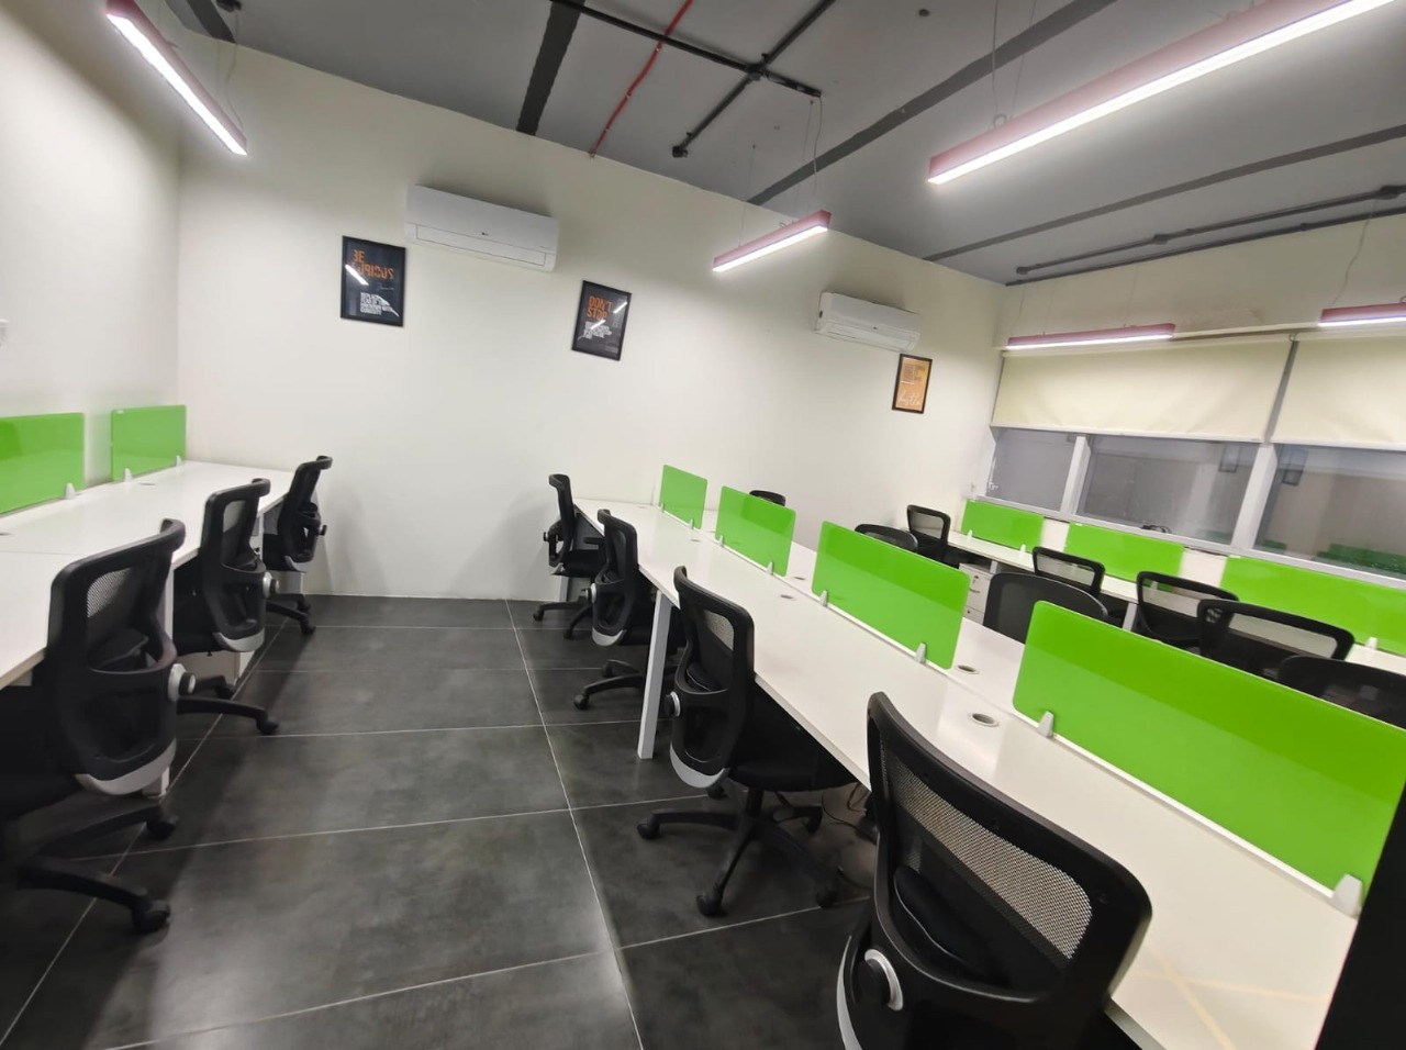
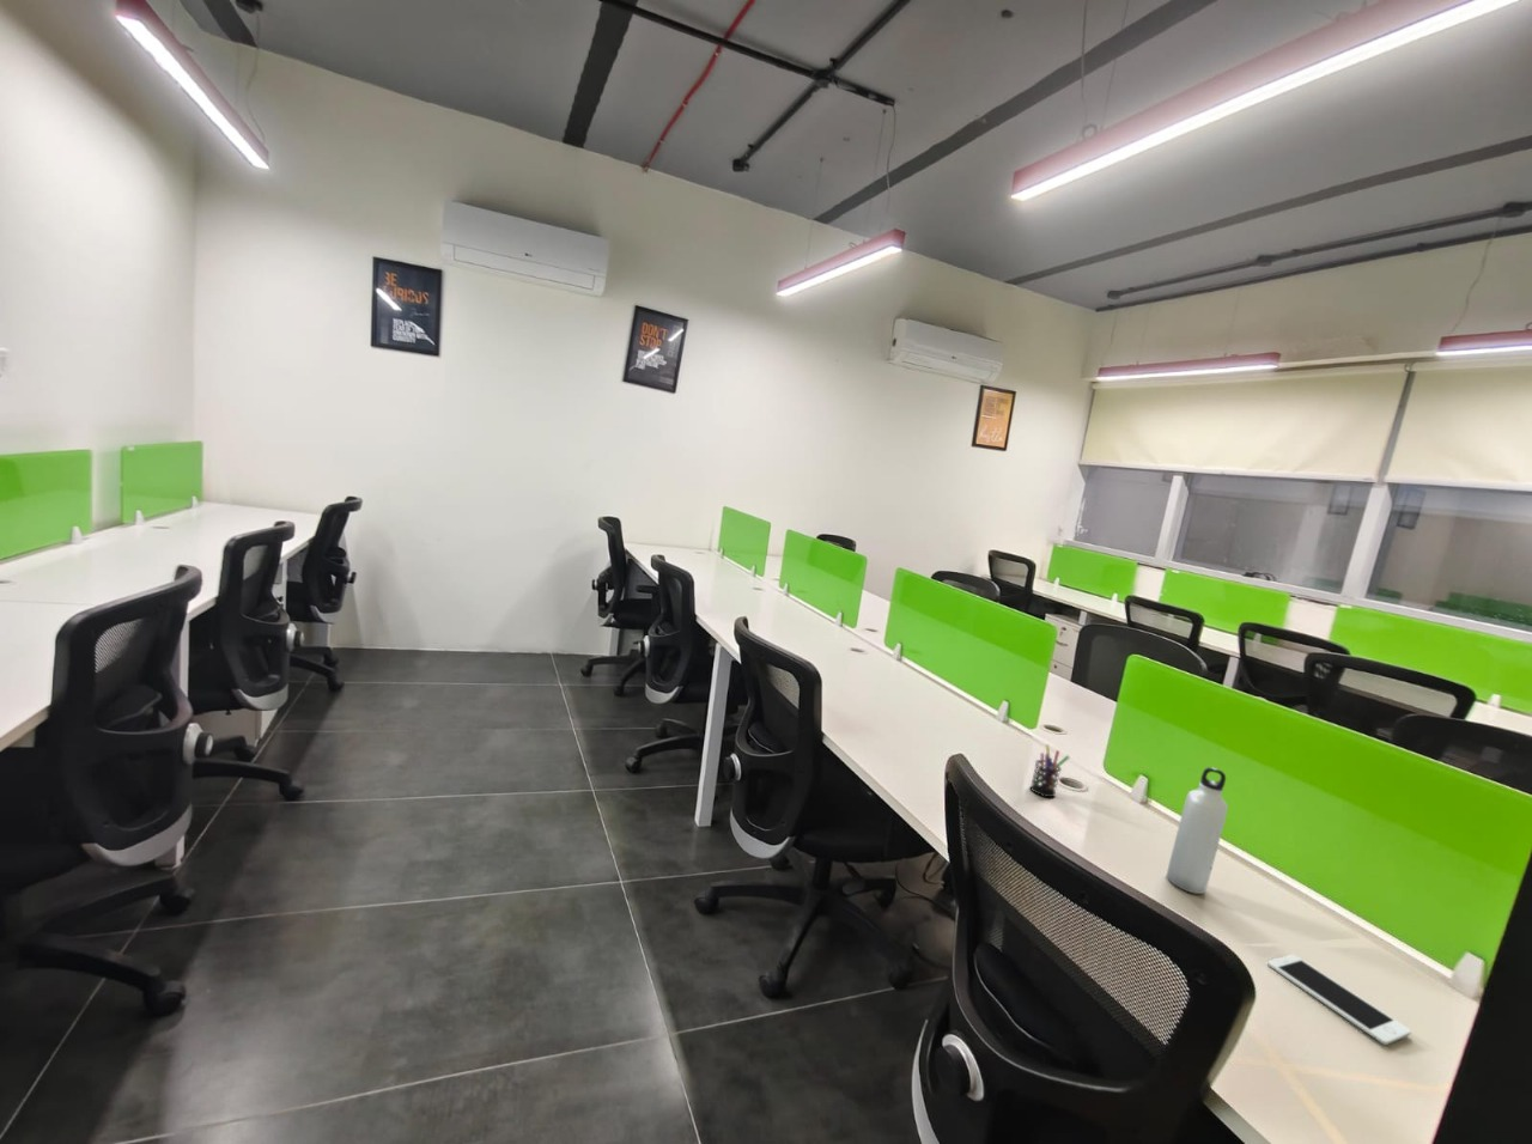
+ cell phone [1266,954,1412,1045]
+ pen holder [1030,743,1071,798]
+ water bottle [1166,765,1229,895]
